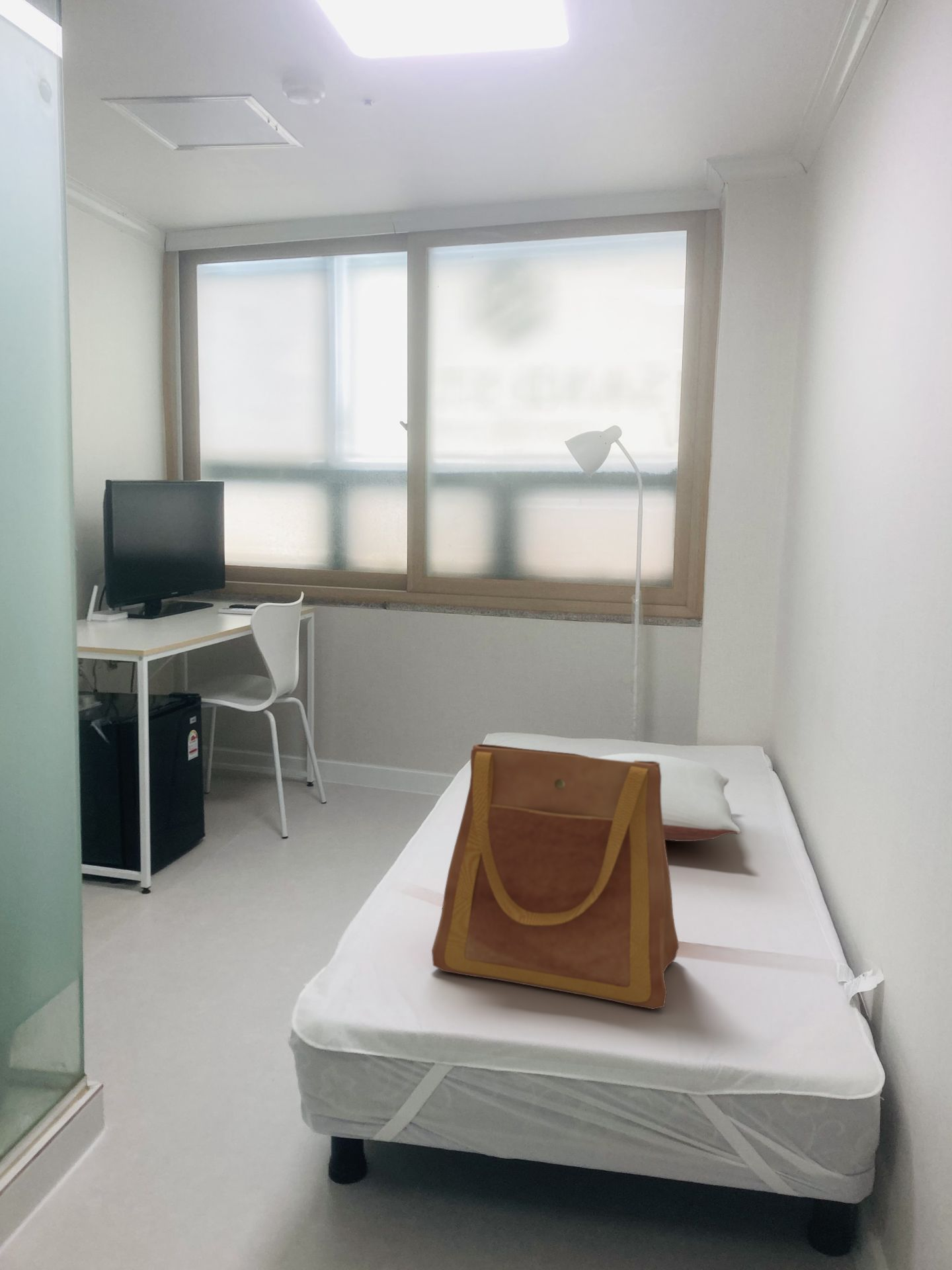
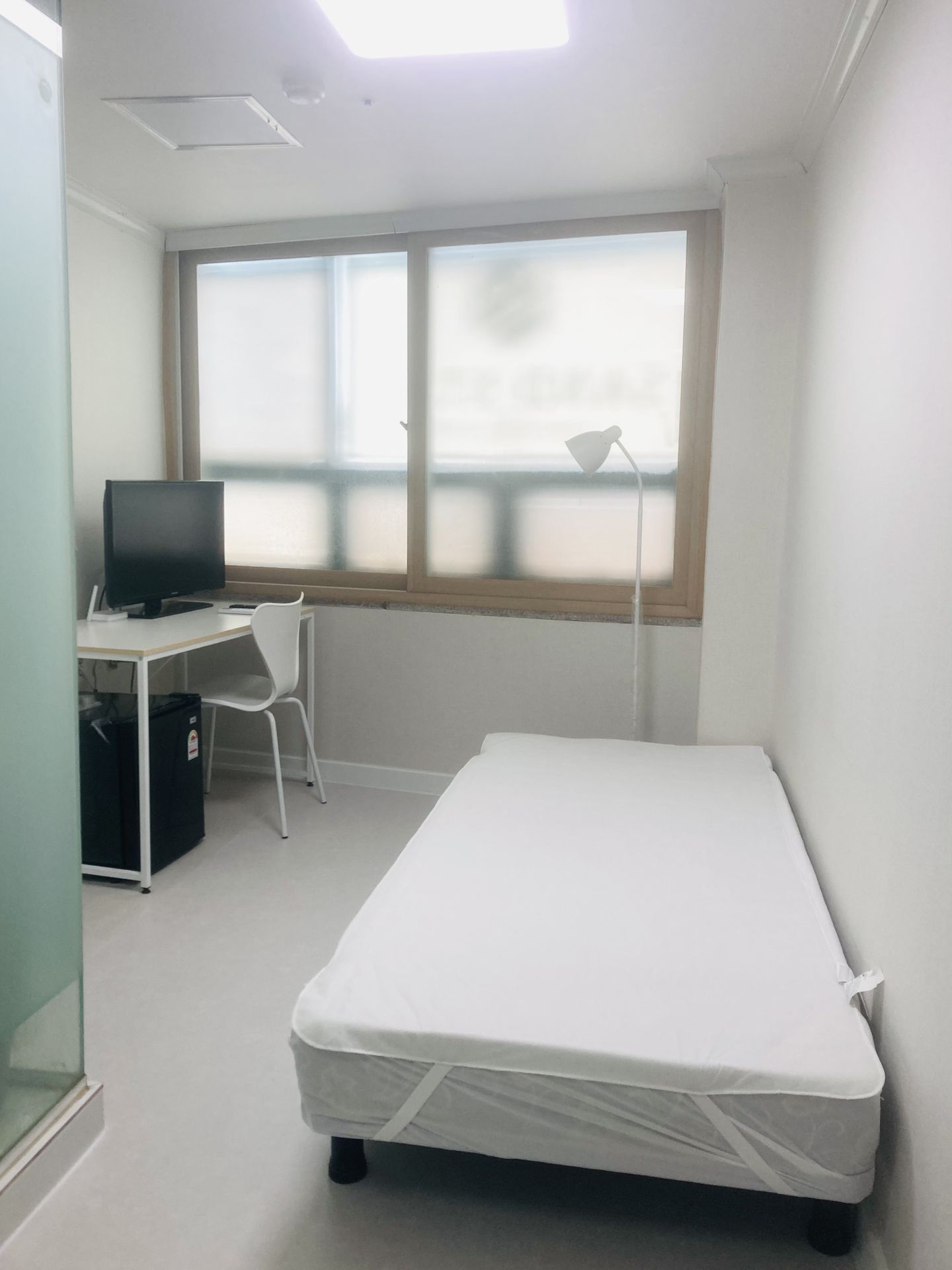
- pillow [596,753,742,842]
- tote bag [431,743,680,1010]
